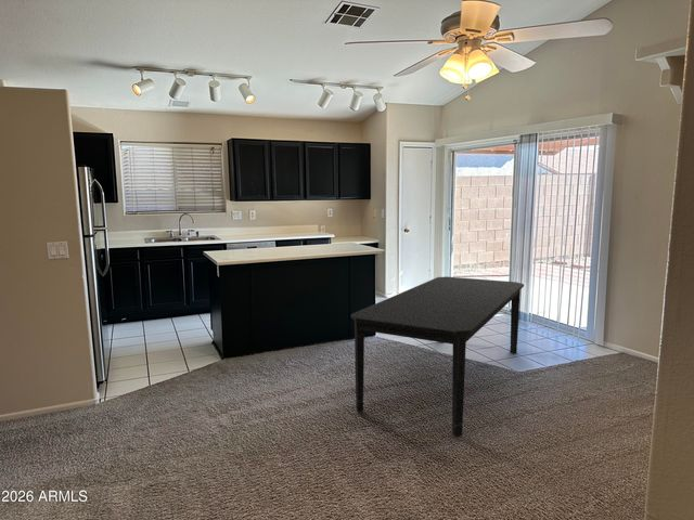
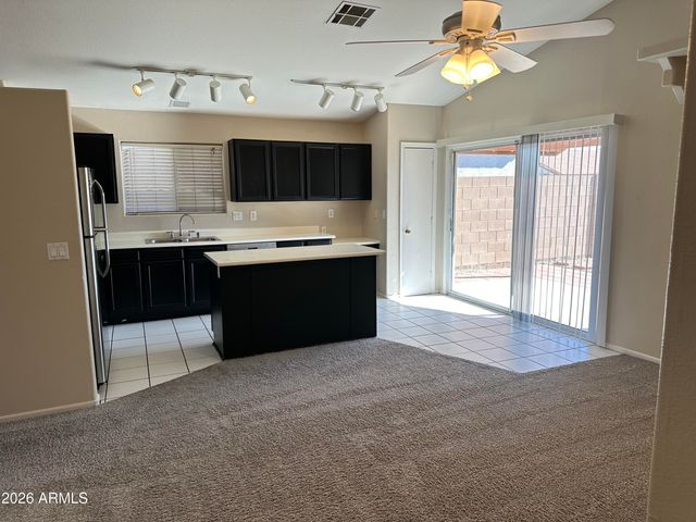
- dining table [350,275,525,438]
